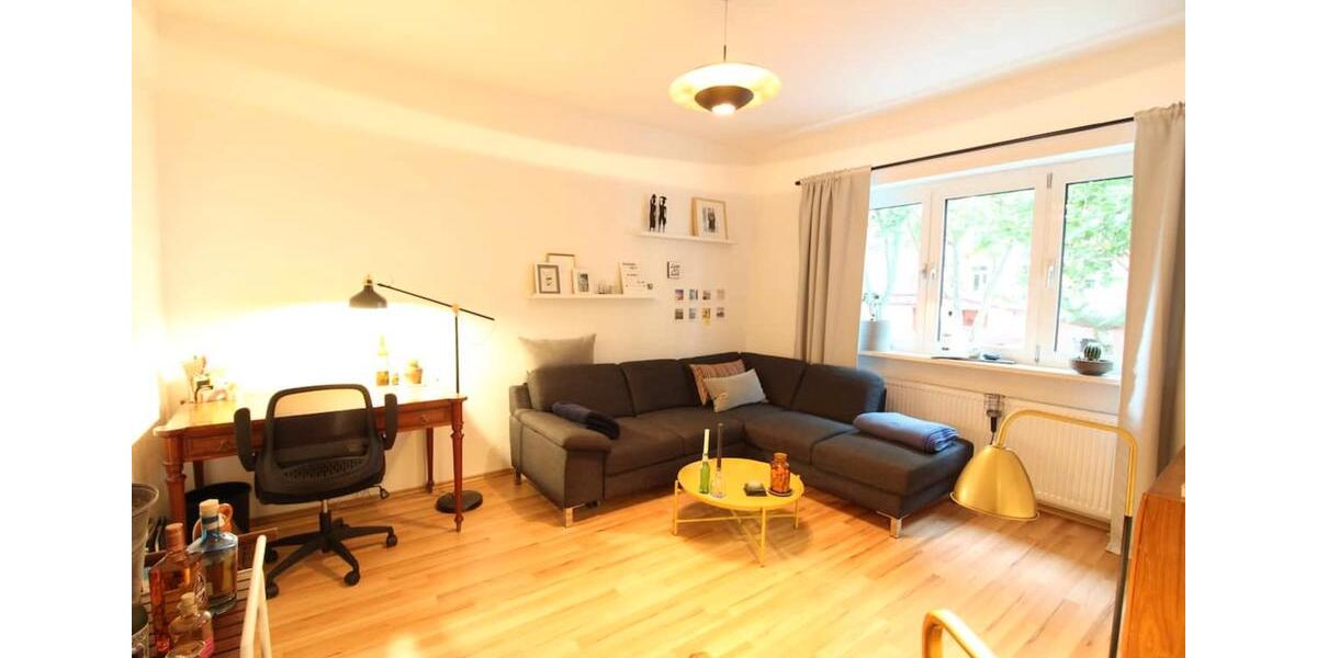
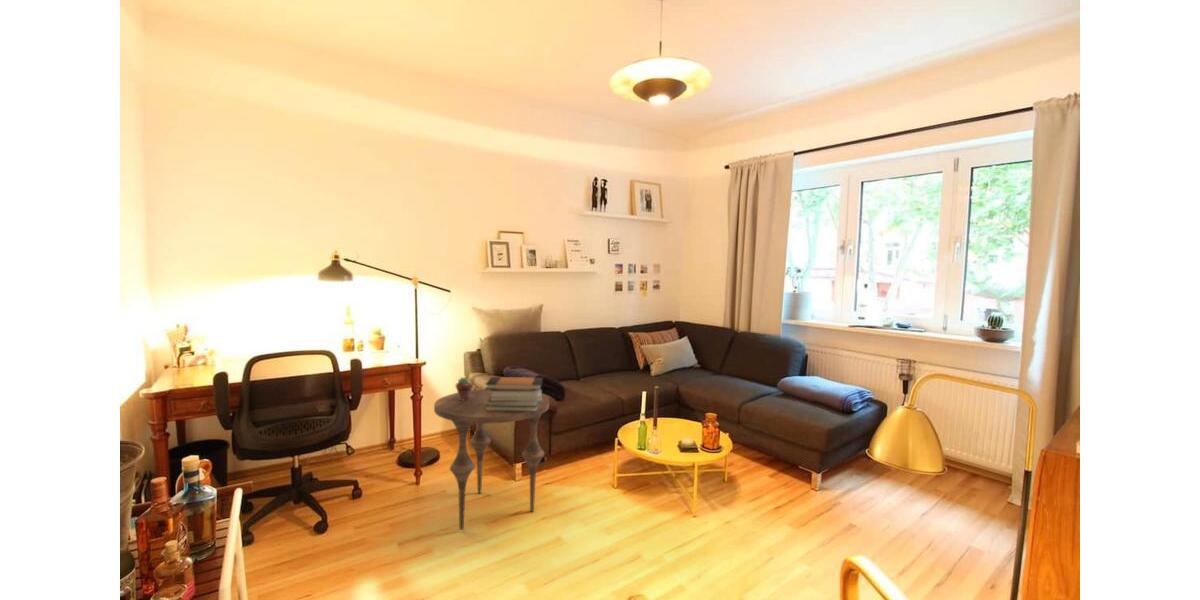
+ potted succulent [455,376,474,400]
+ book stack [484,376,544,412]
+ side table [433,388,550,531]
